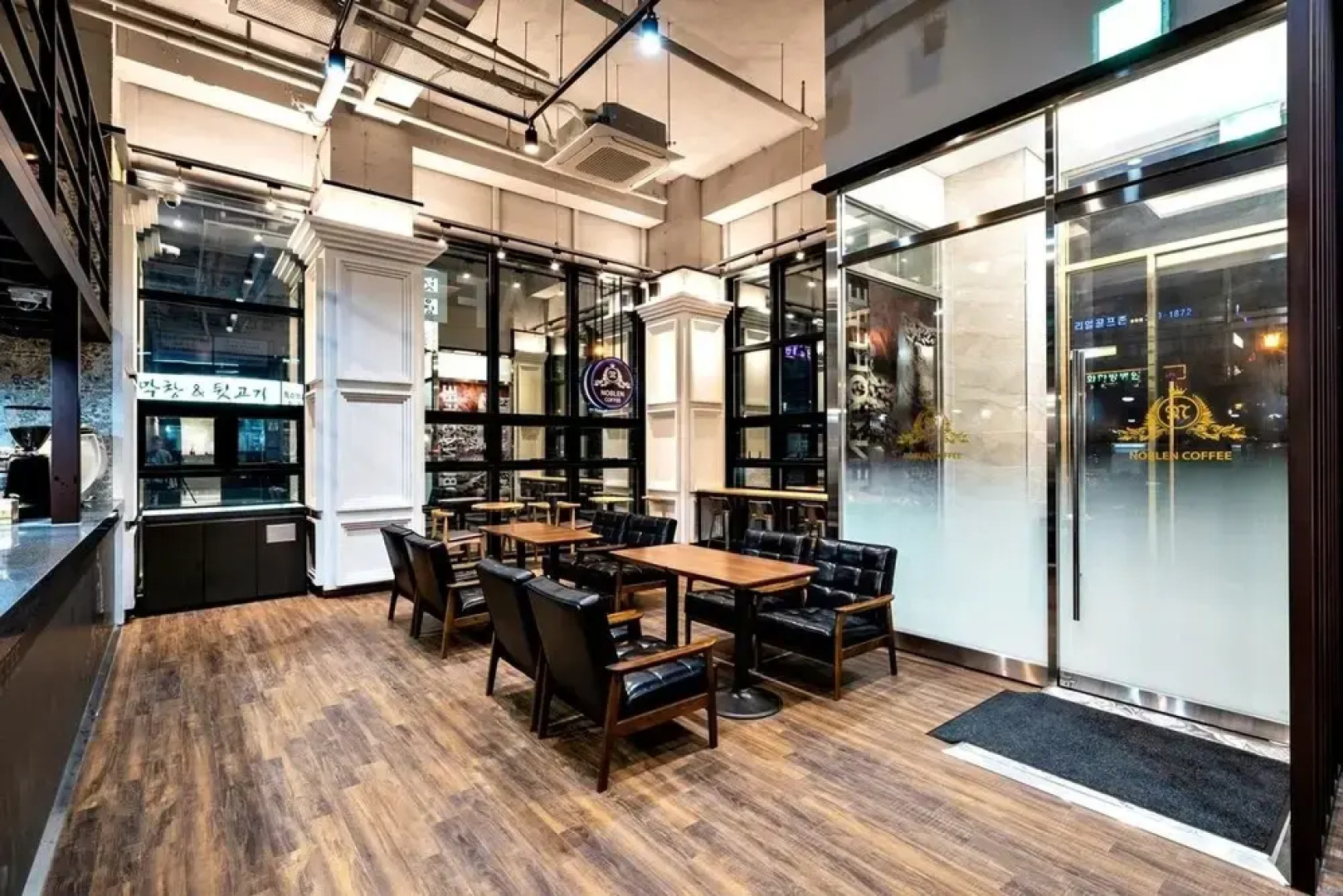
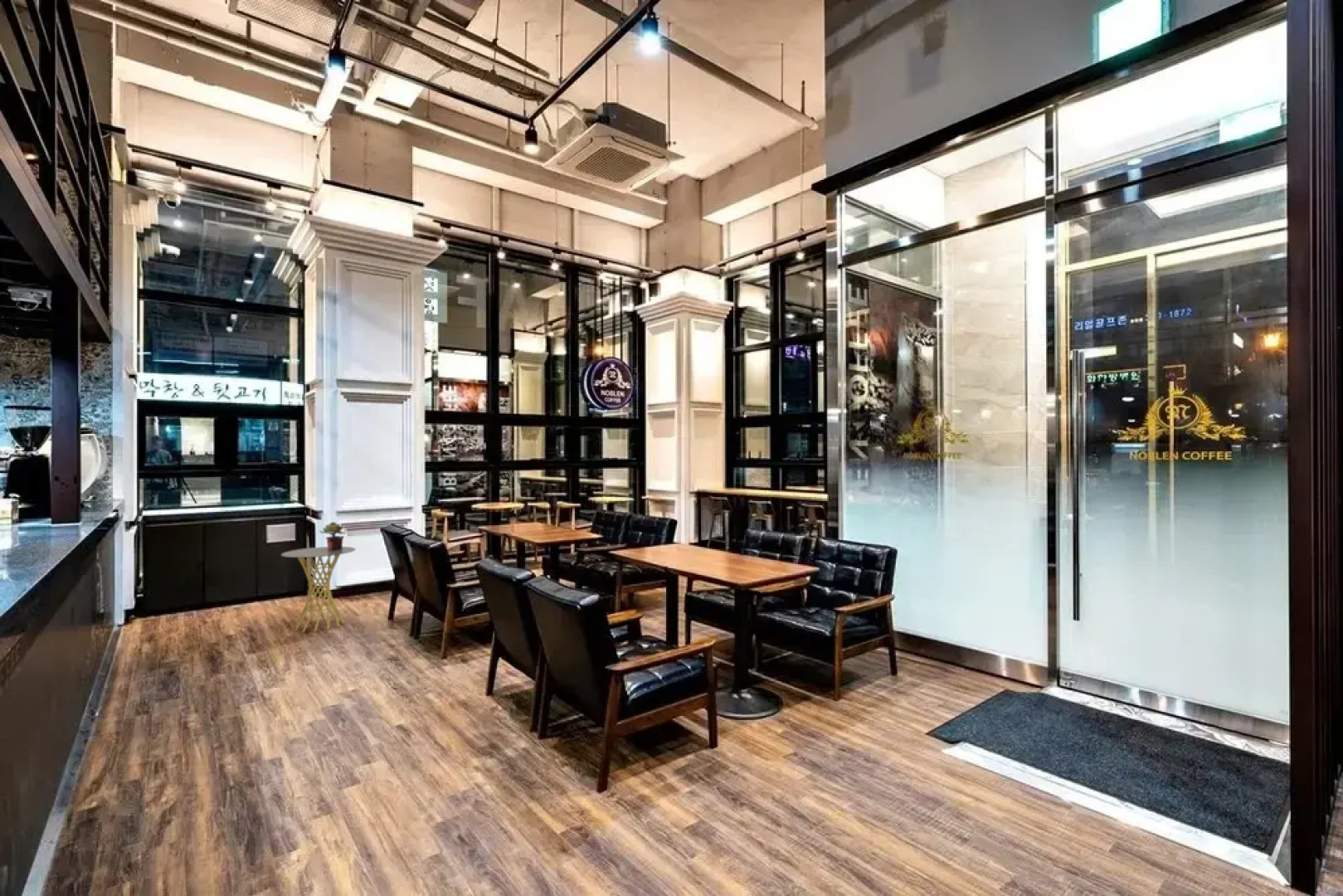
+ potted plant [319,521,347,551]
+ side table [280,546,357,633]
